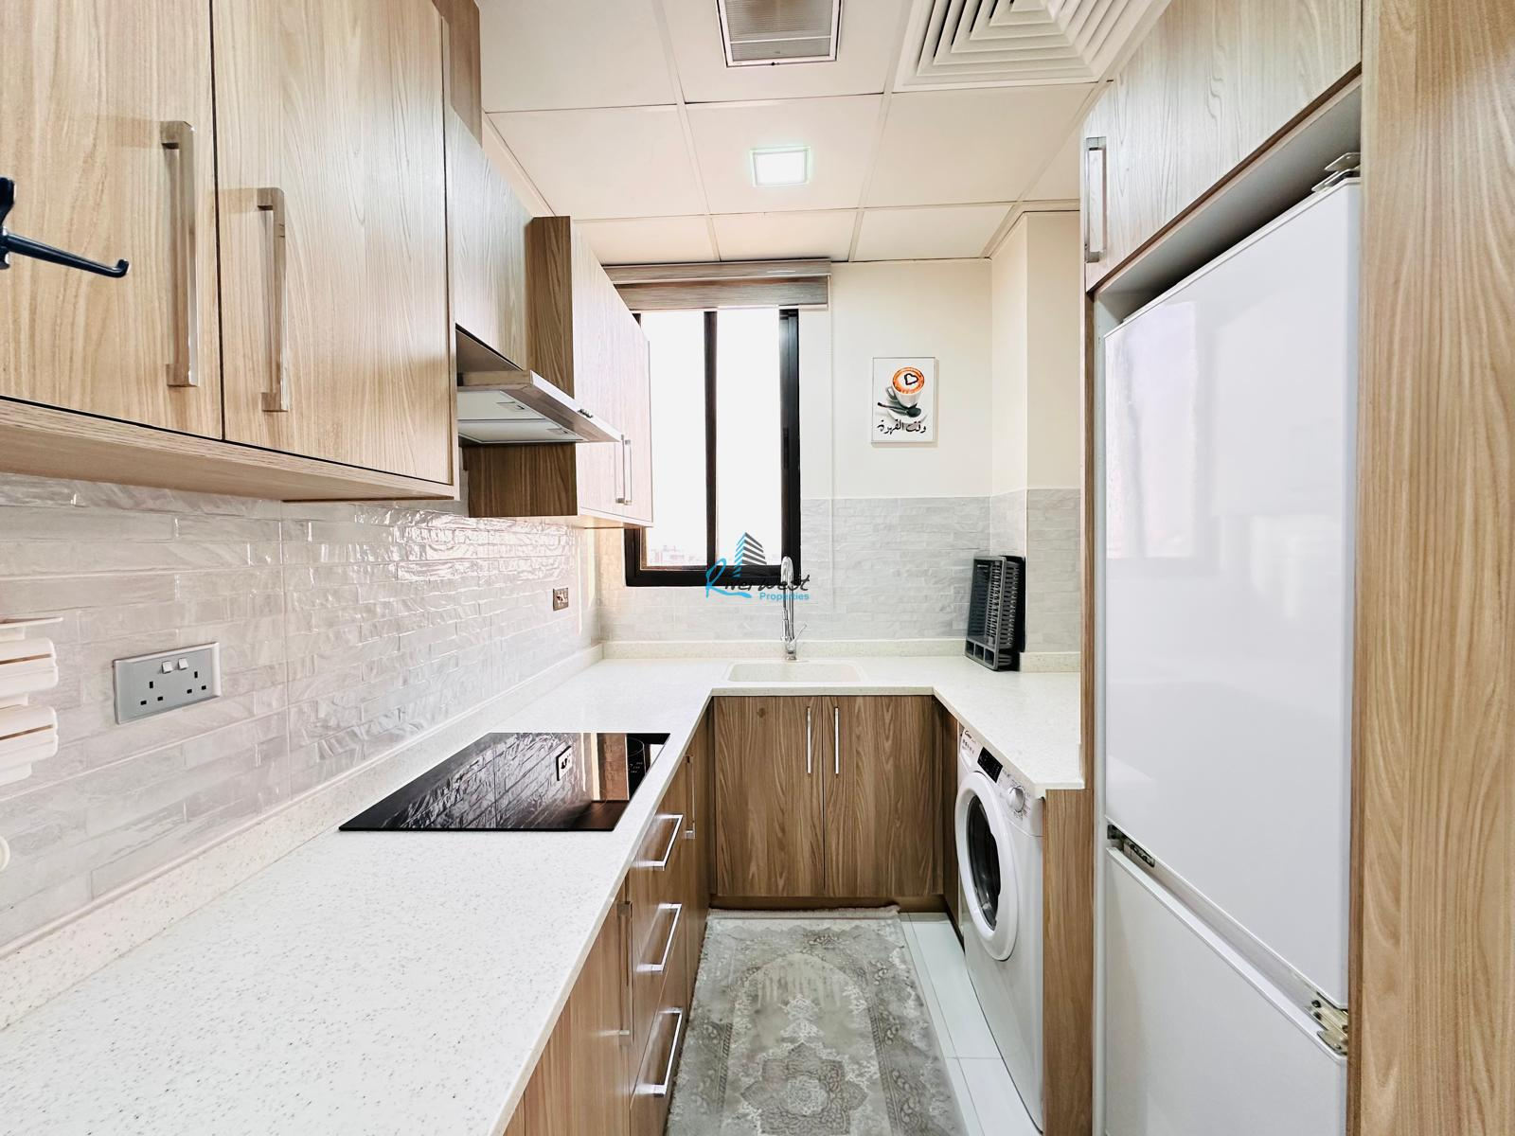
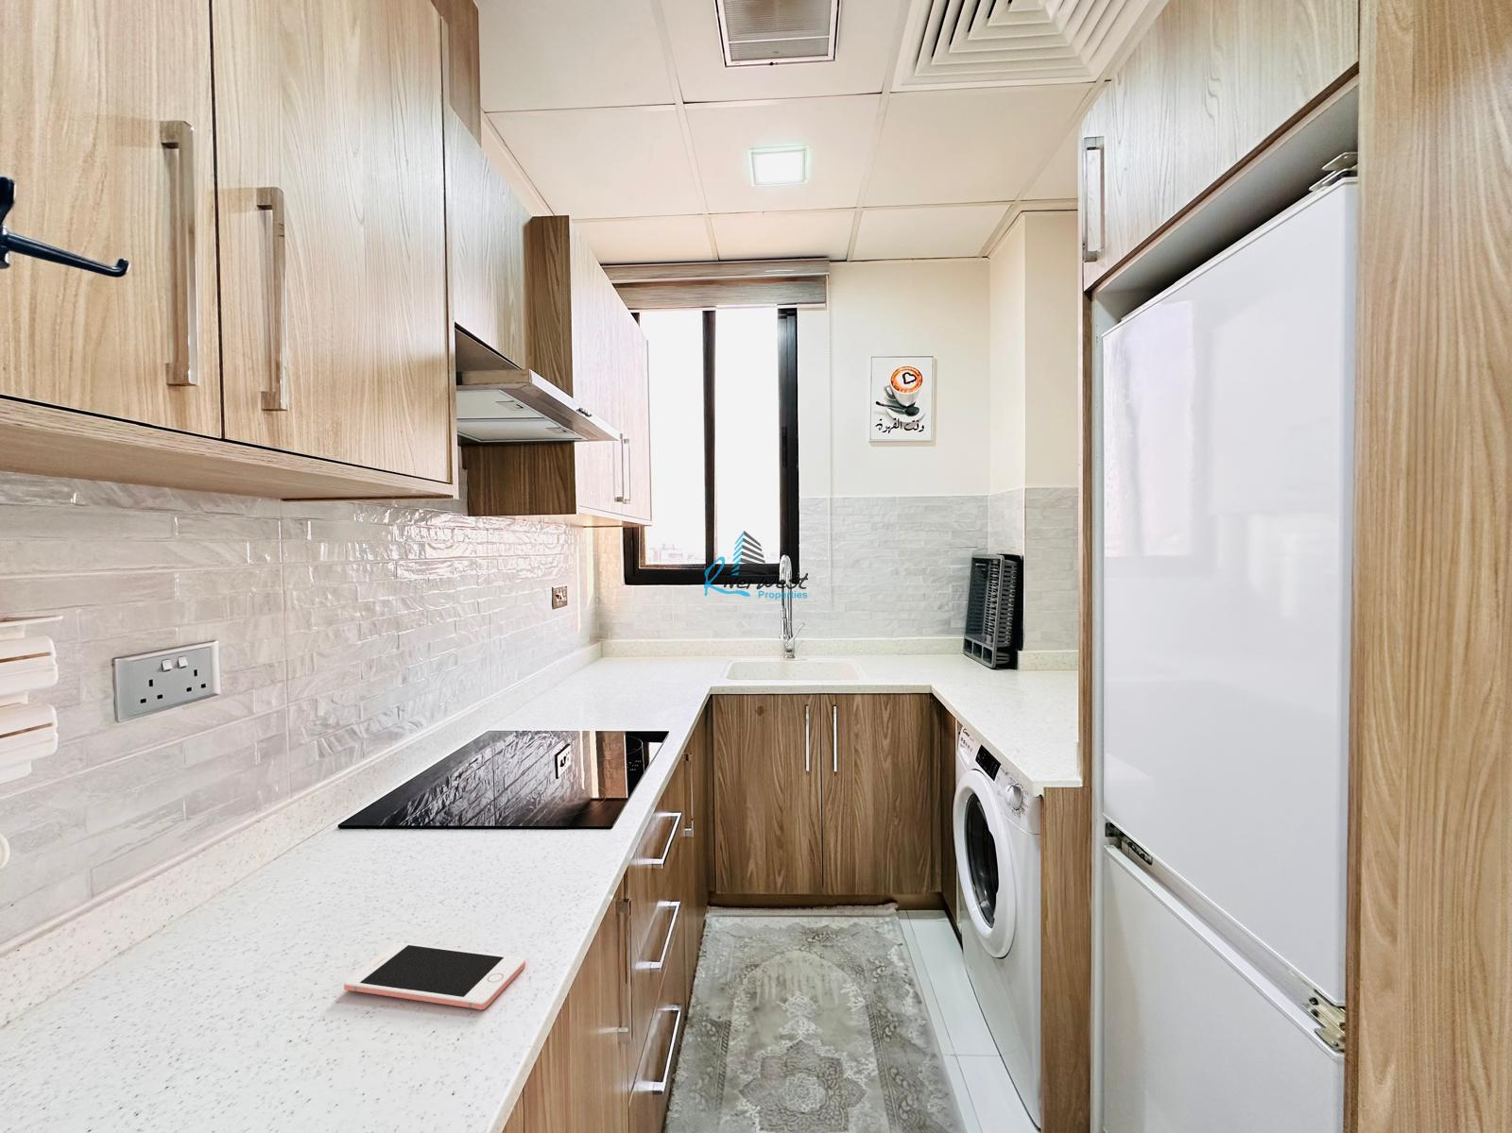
+ cell phone [343,941,526,1010]
